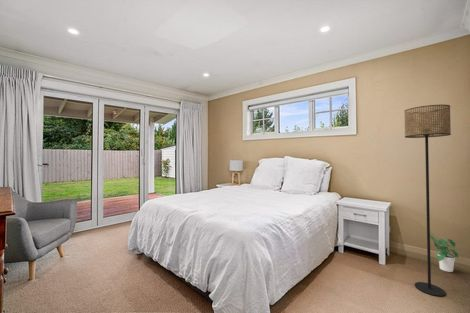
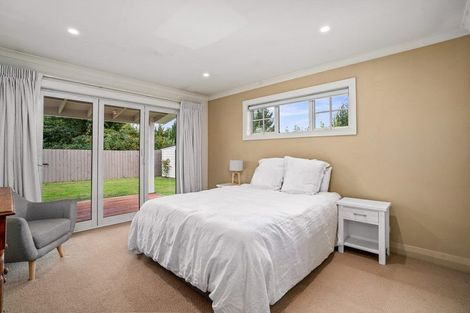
- floor lamp [403,104,452,297]
- potted plant [430,234,462,273]
